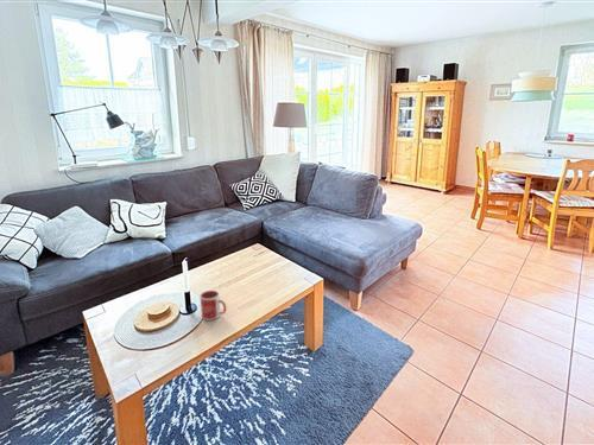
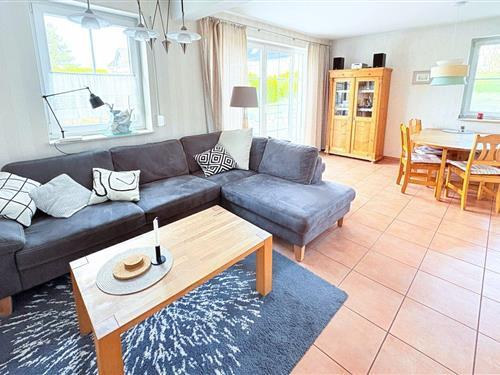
- mug [198,290,227,322]
